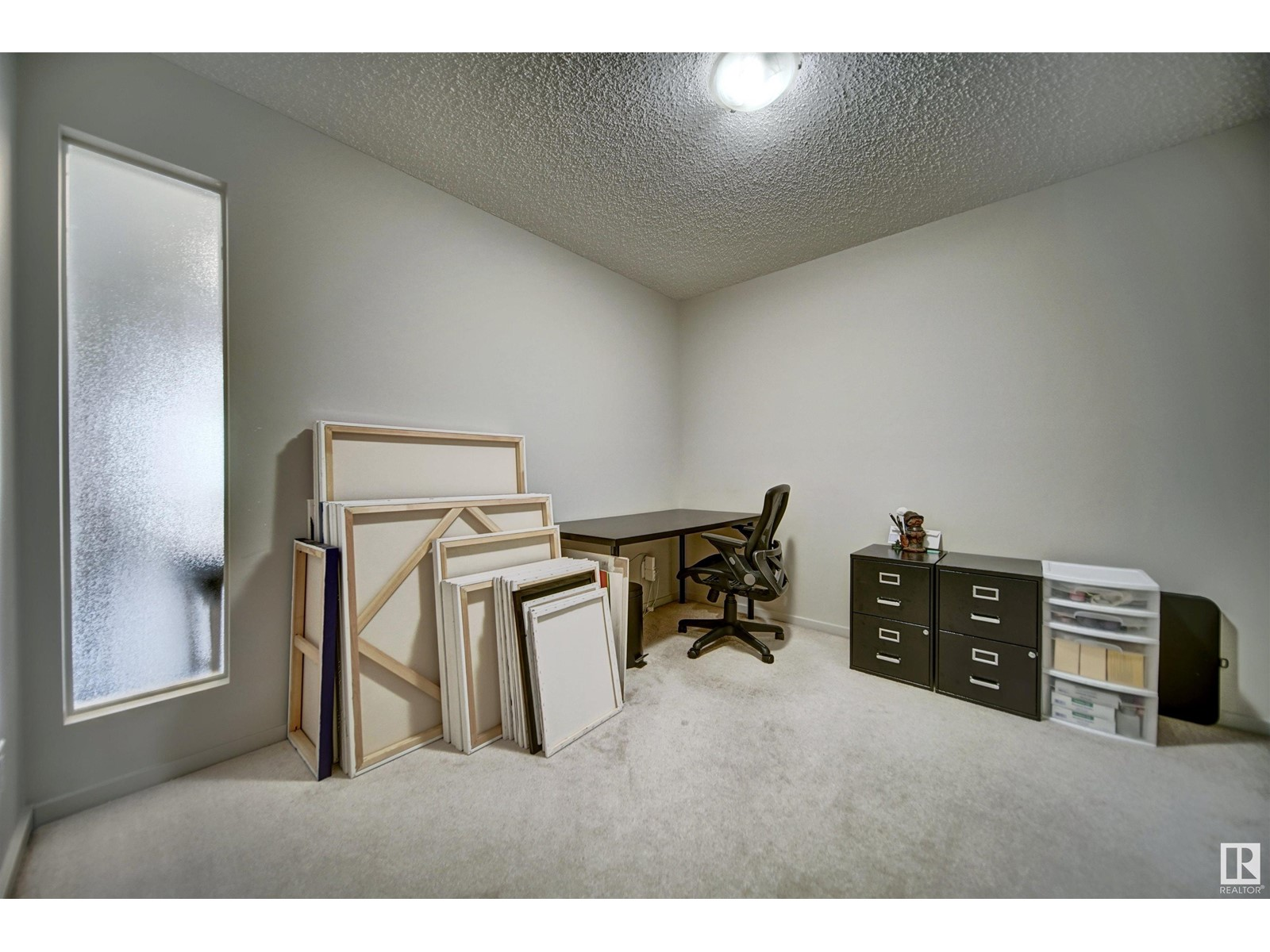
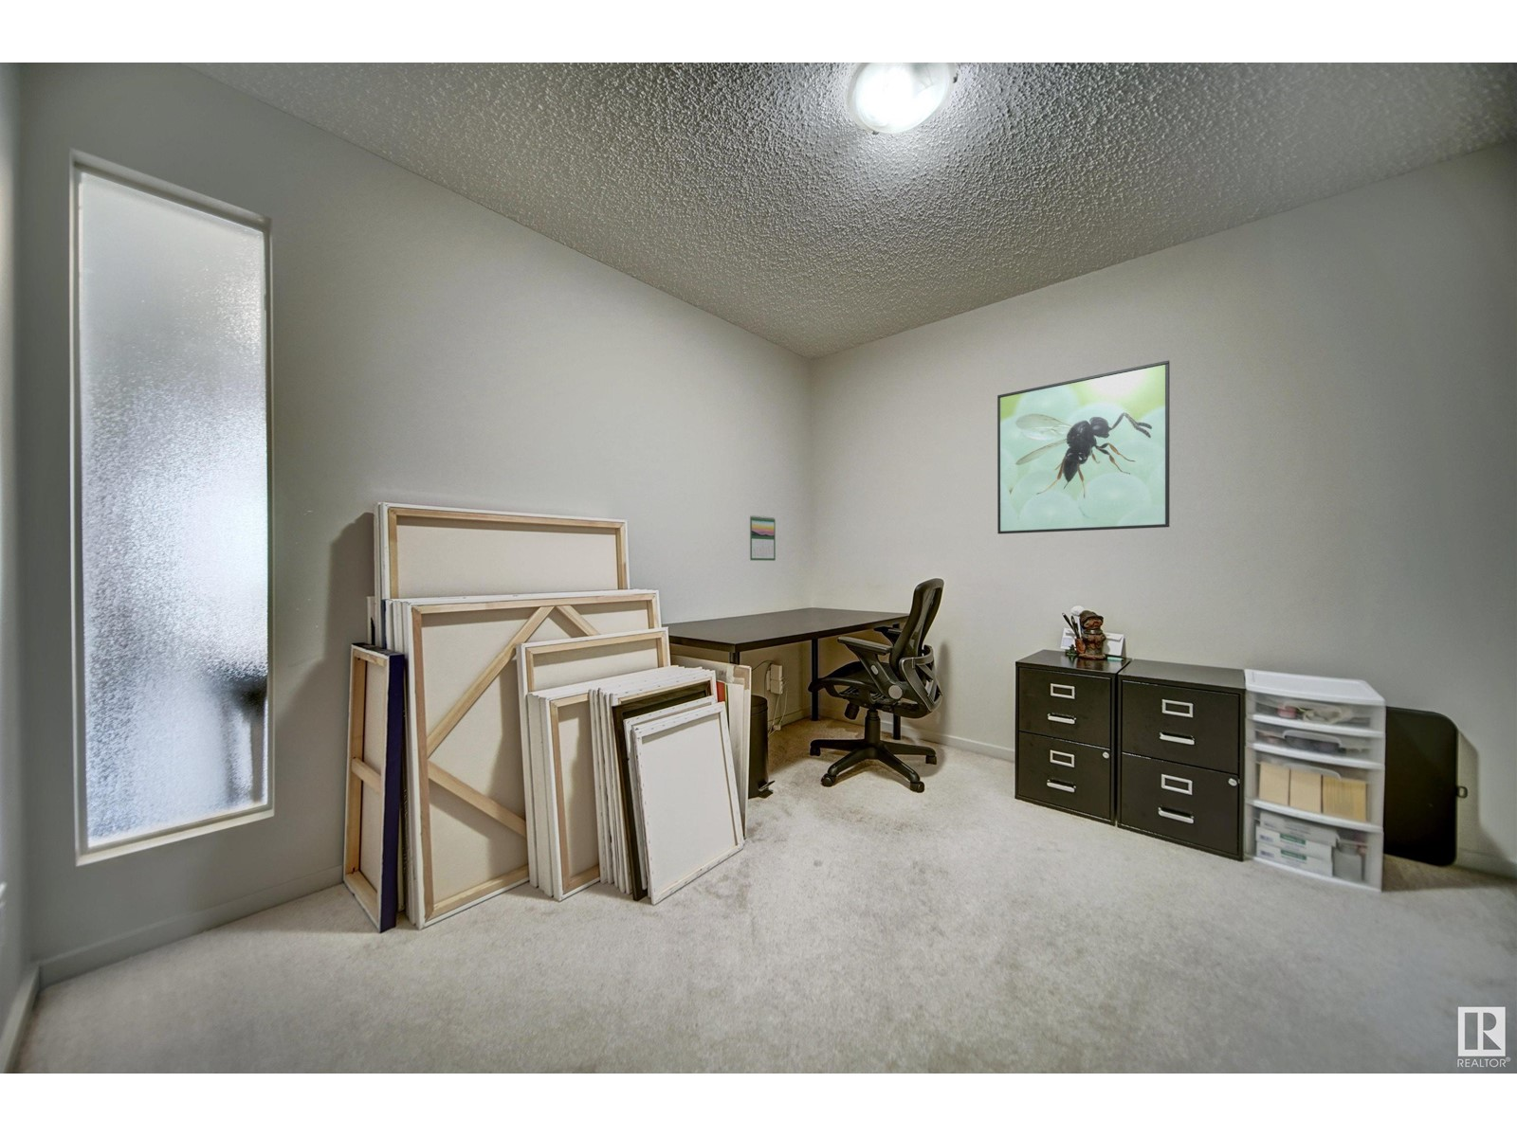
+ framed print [996,359,1171,534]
+ calendar [749,515,776,561]
